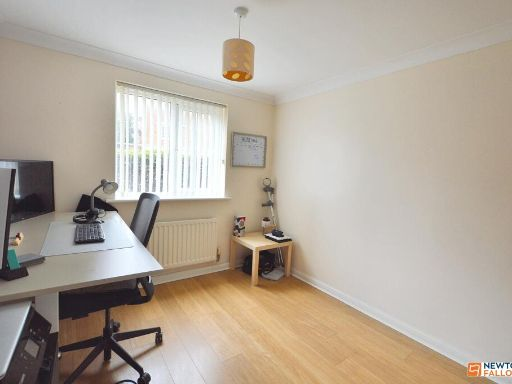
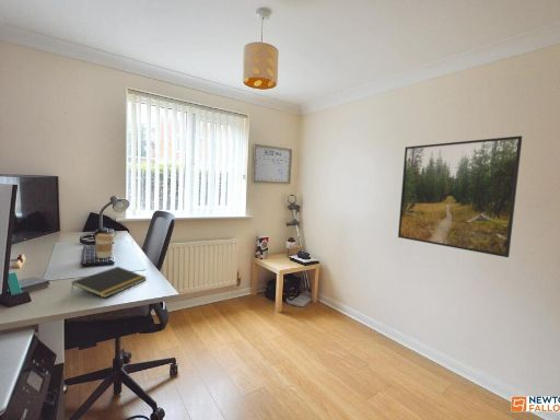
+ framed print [397,135,523,258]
+ coffee cup [94,233,115,259]
+ notepad [70,266,148,299]
